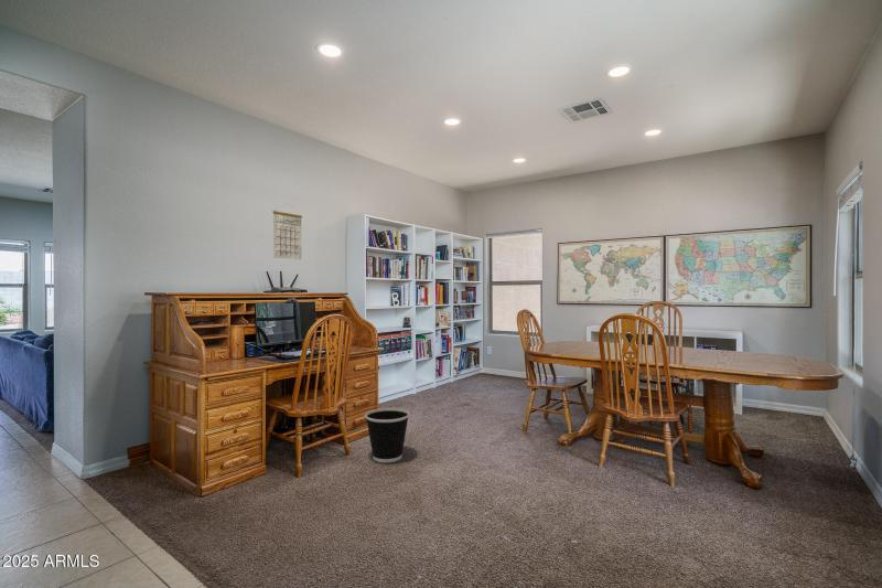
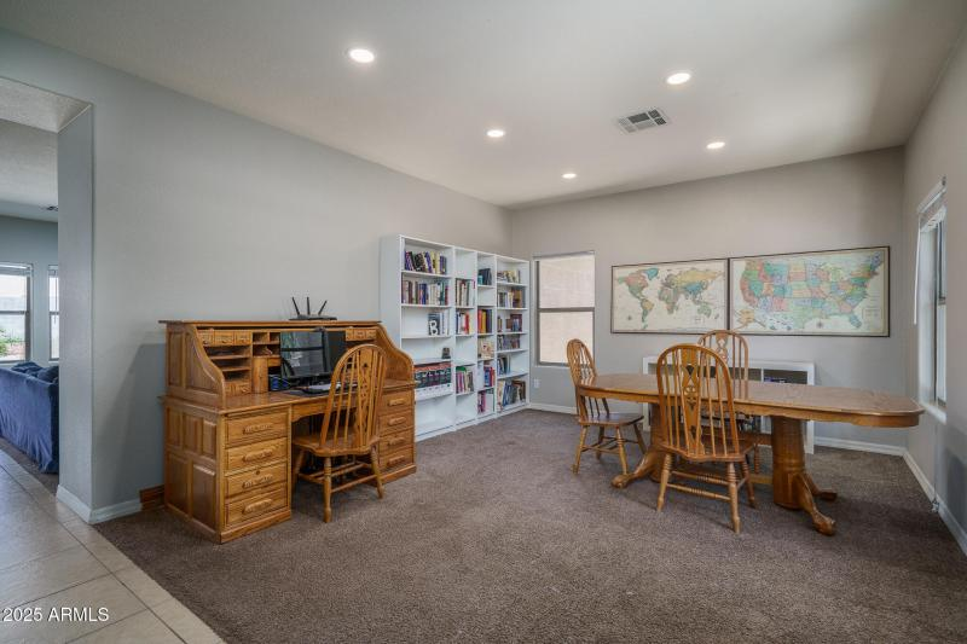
- wastebasket [364,407,410,463]
- calendar [272,203,303,260]
